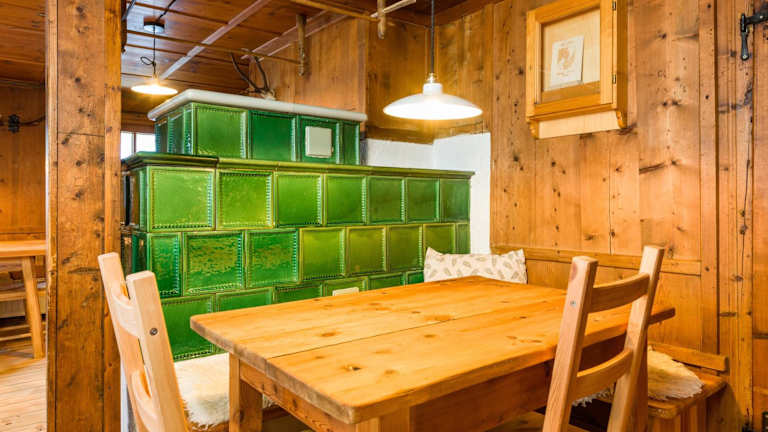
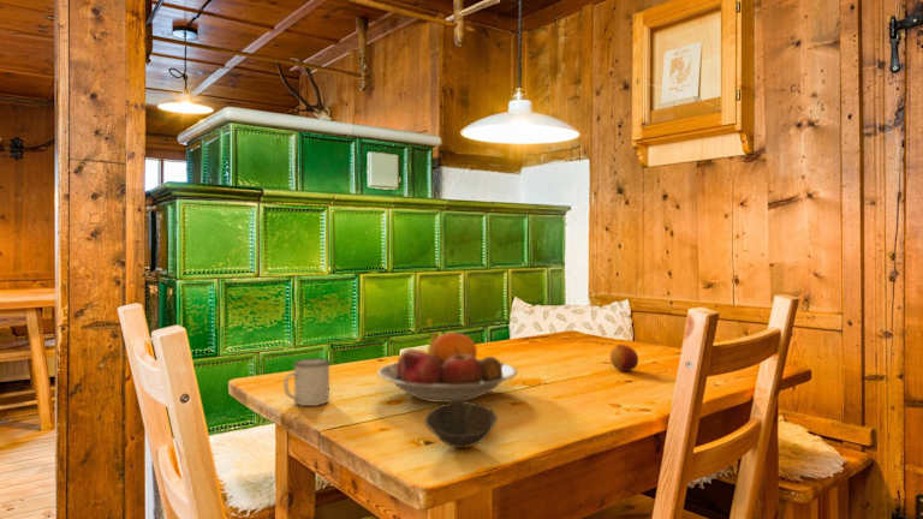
+ fruit [609,344,639,372]
+ fruit bowl [376,330,518,404]
+ bowl [424,401,499,449]
+ mug [282,357,332,407]
